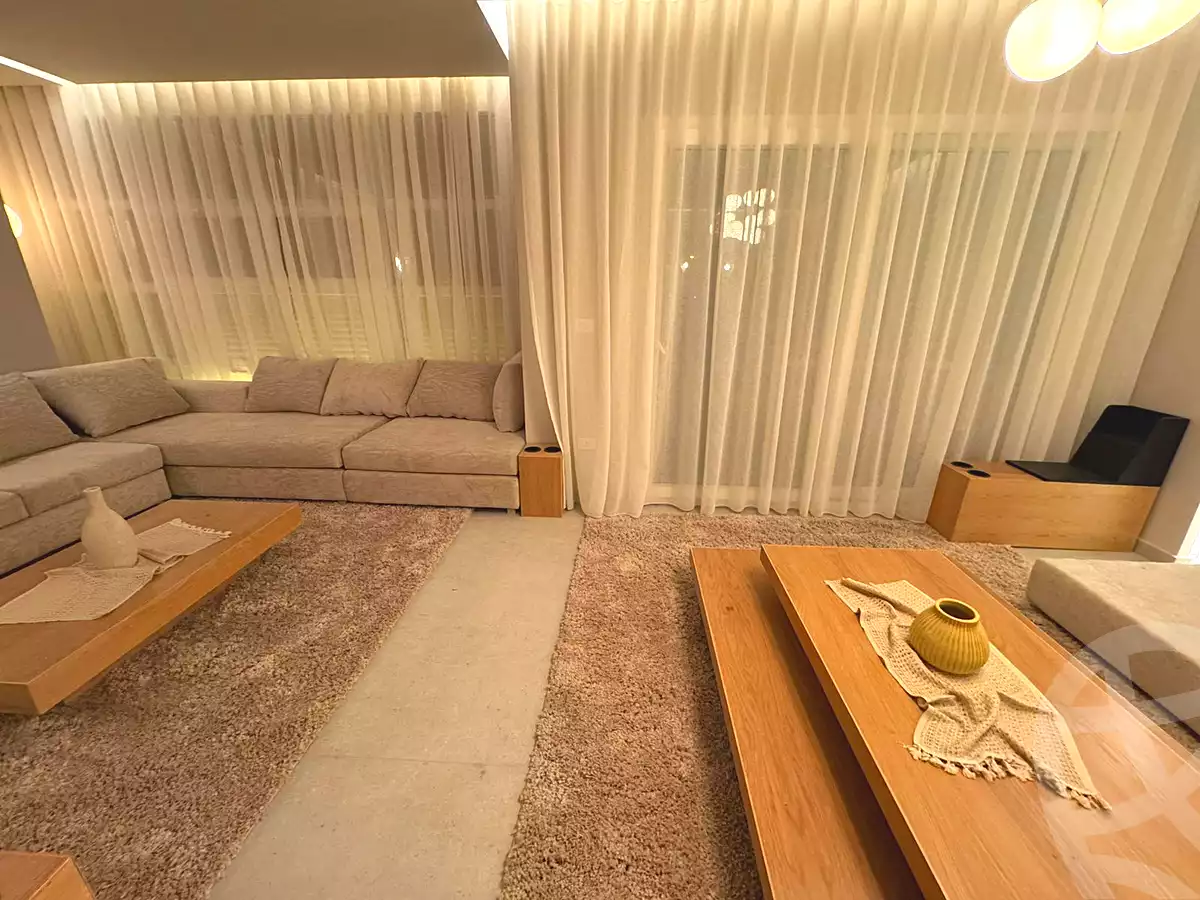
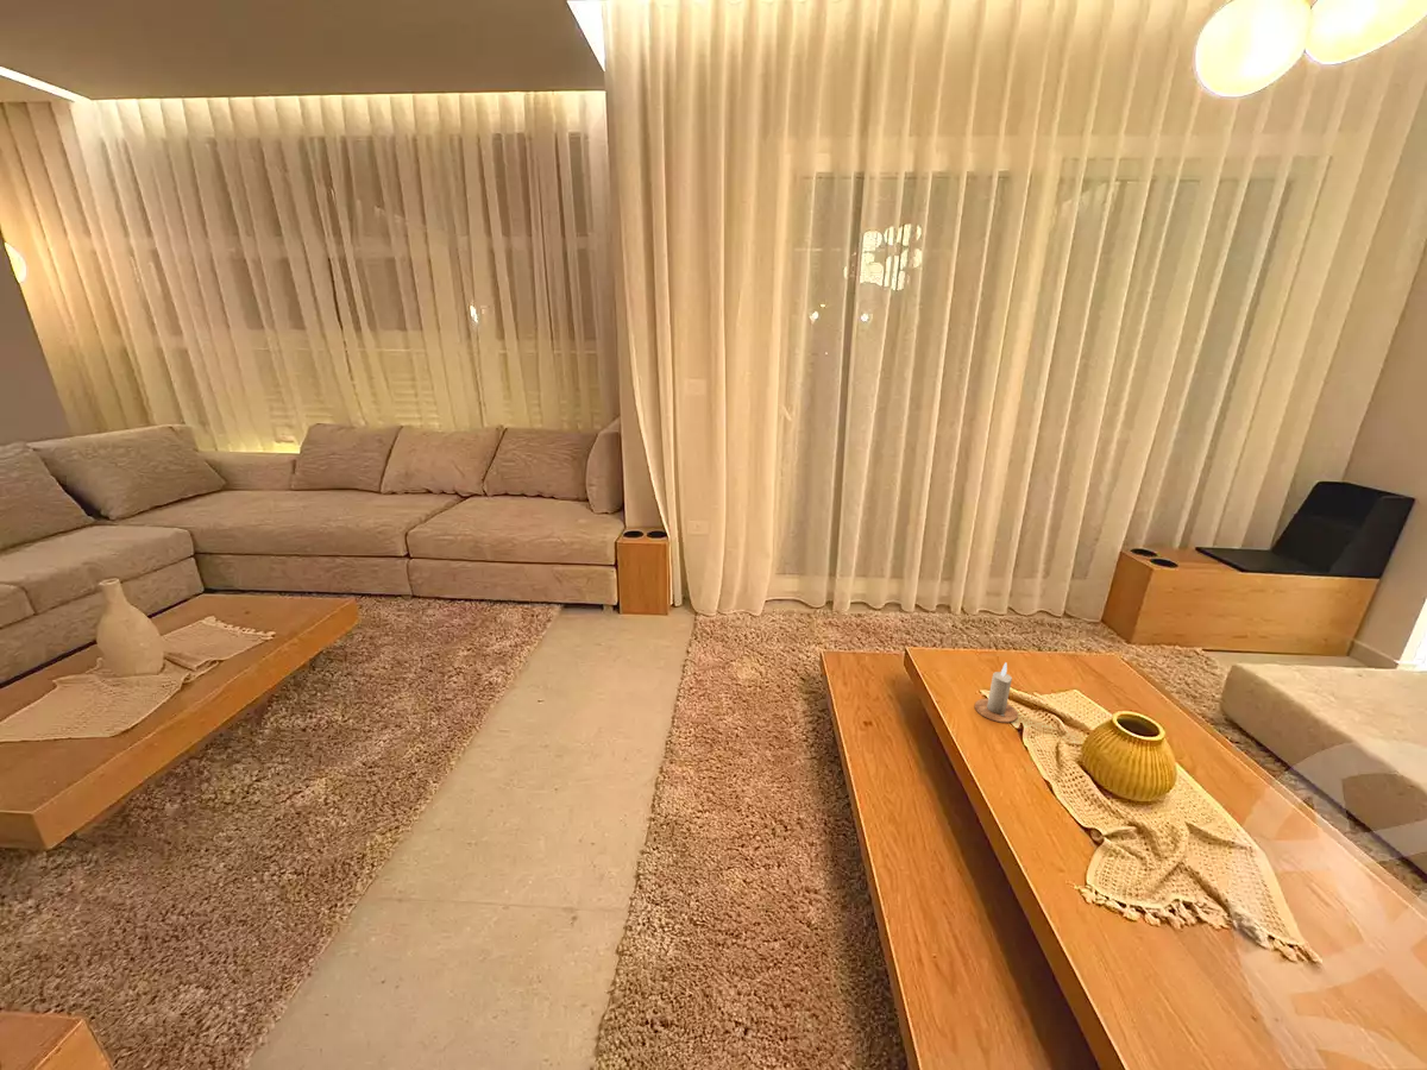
+ candle [974,661,1019,724]
